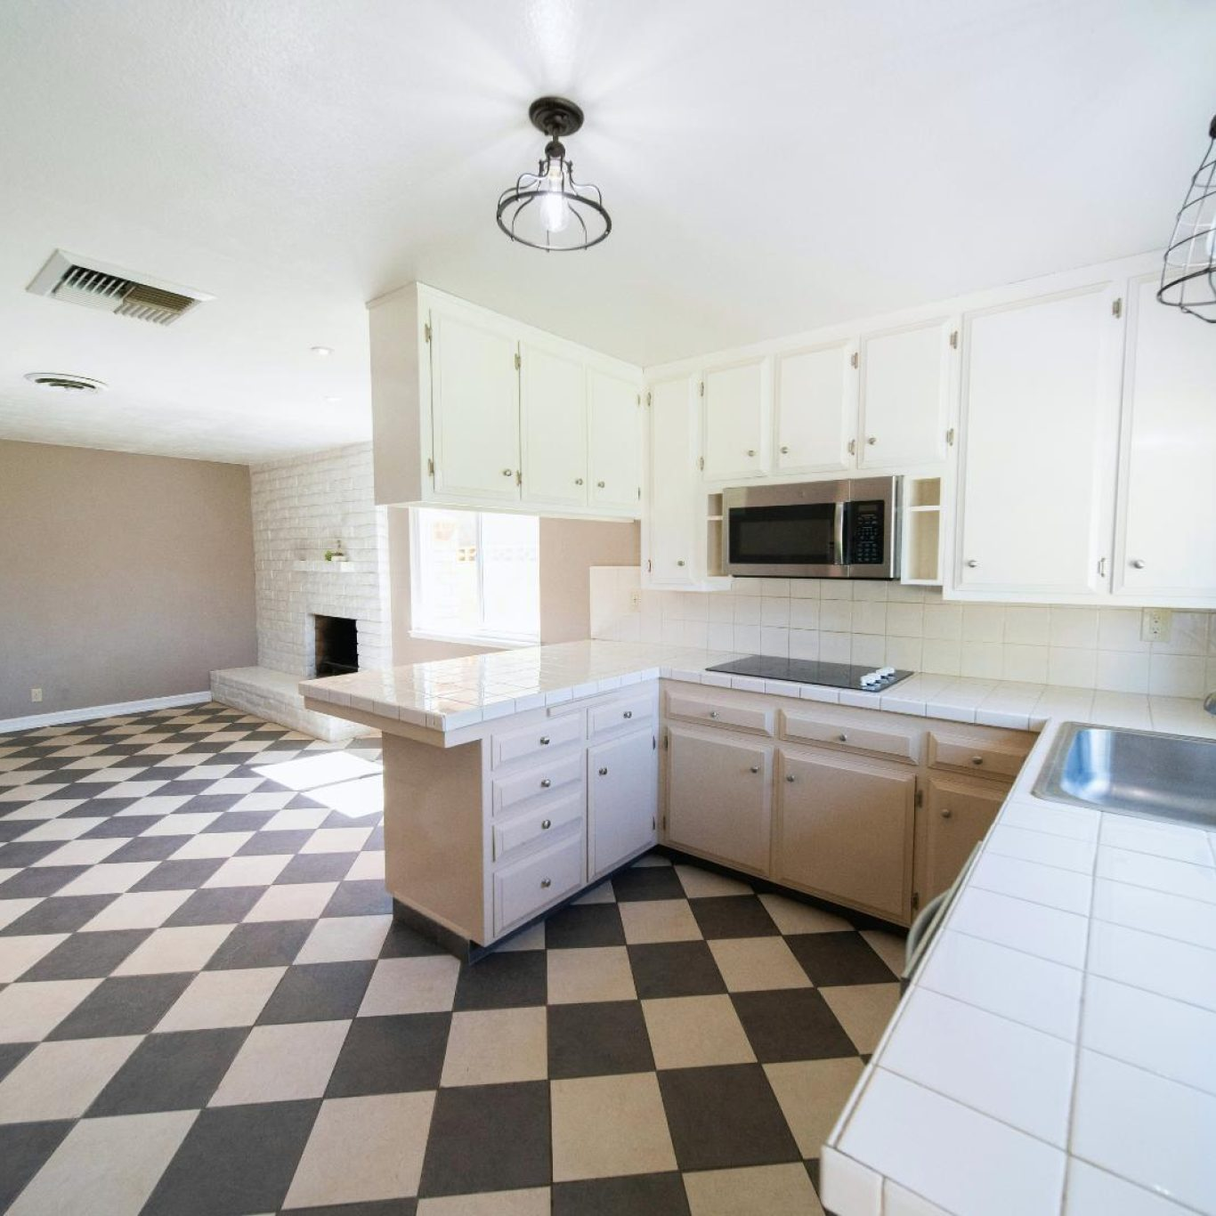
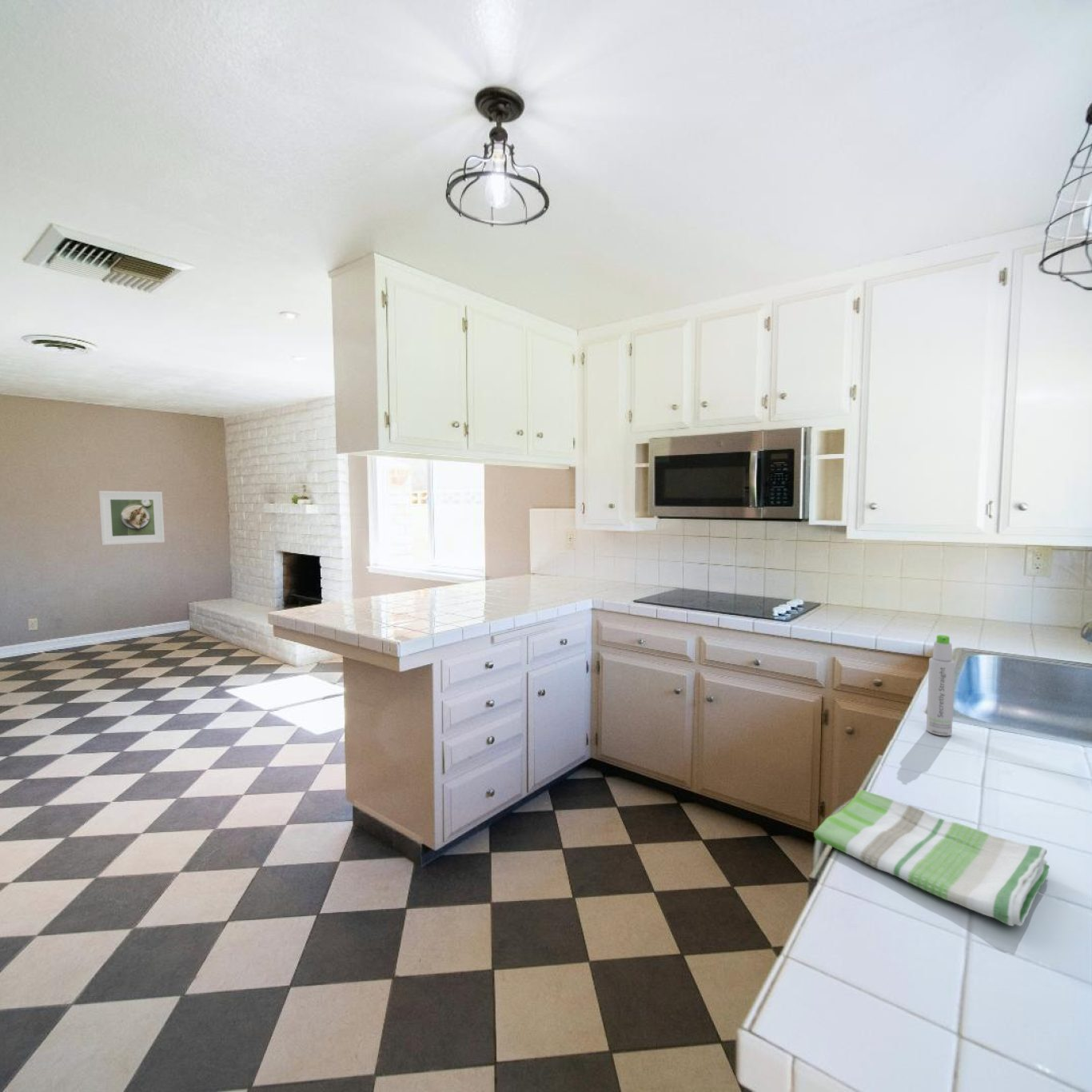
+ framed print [98,490,165,546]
+ dish towel [813,789,1050,927]
+ bottle [926,634,956,736]
